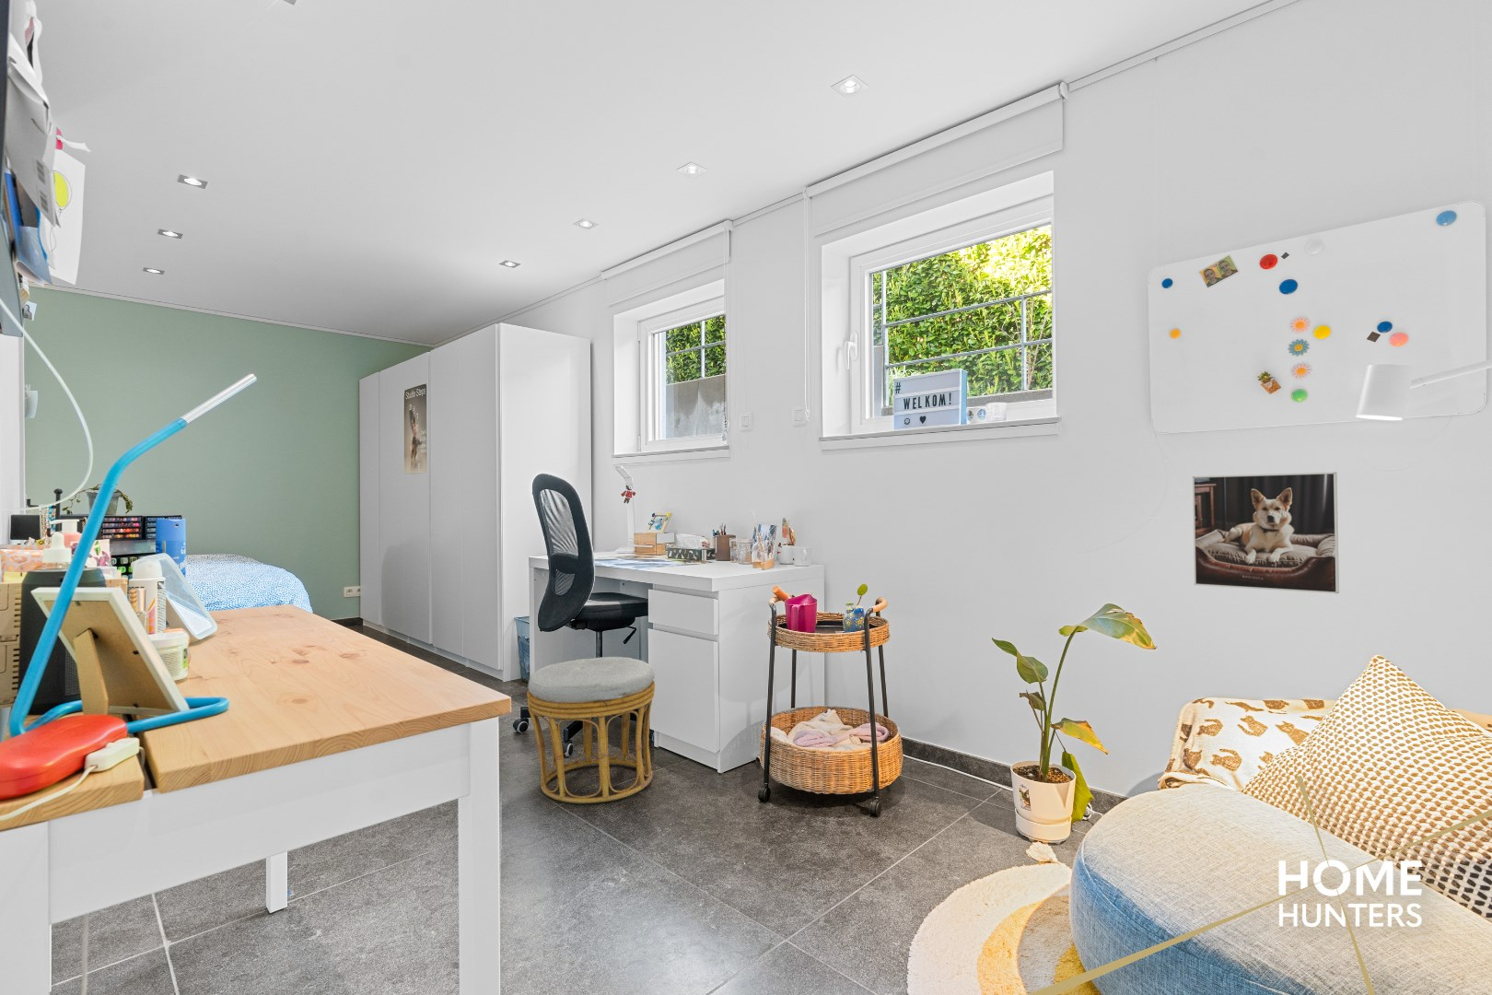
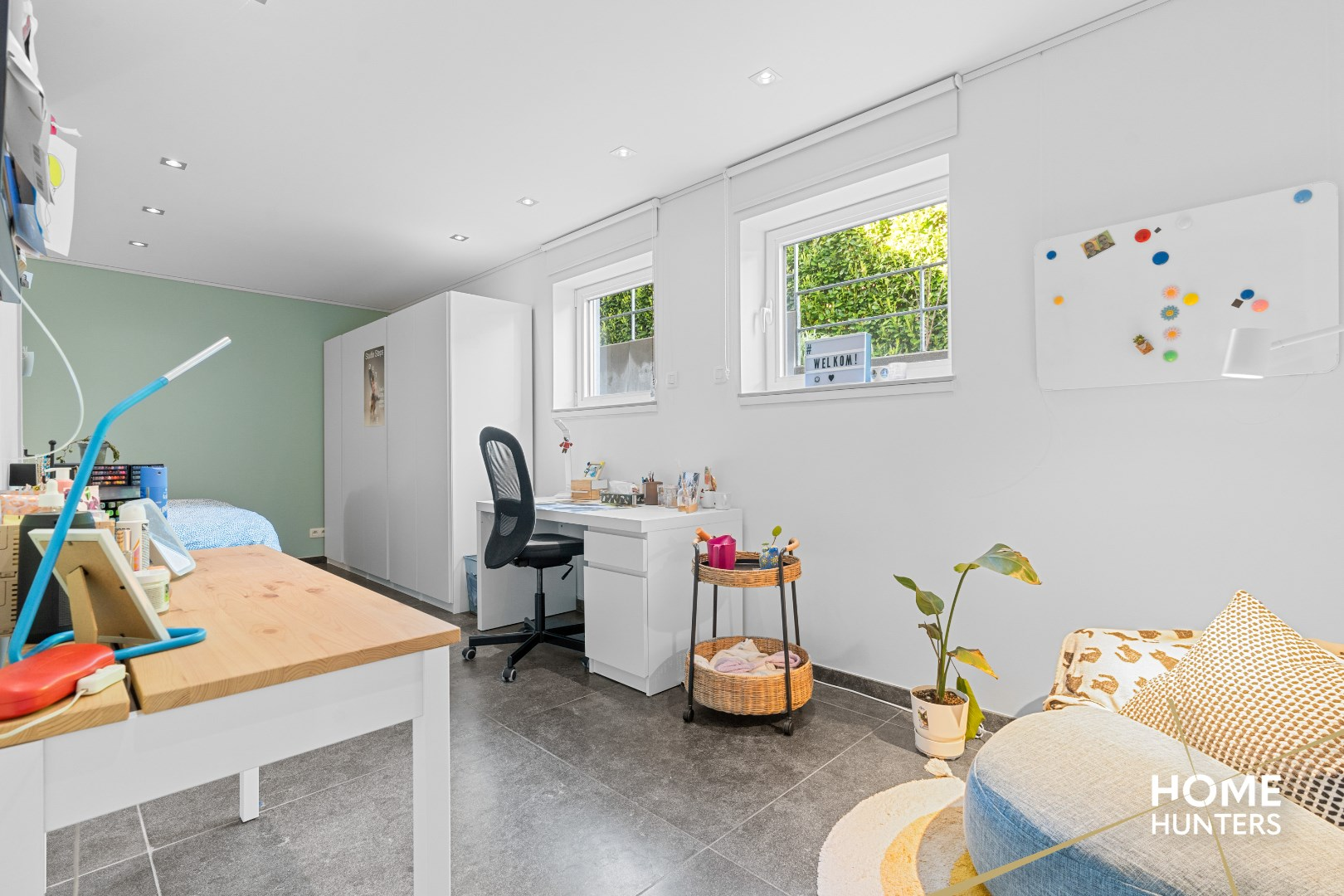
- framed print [1192,472,1340,594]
- ottoman [526,656,656,804]
